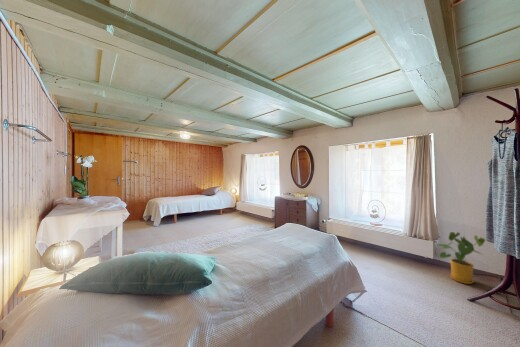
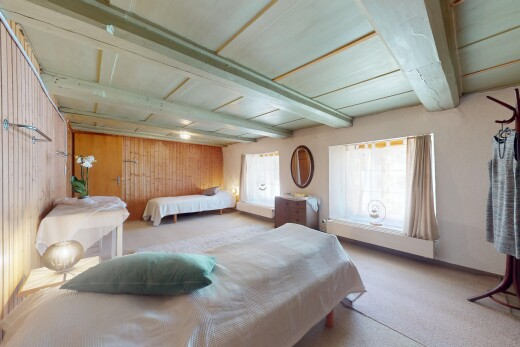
- house plant [436,231,486,285]
